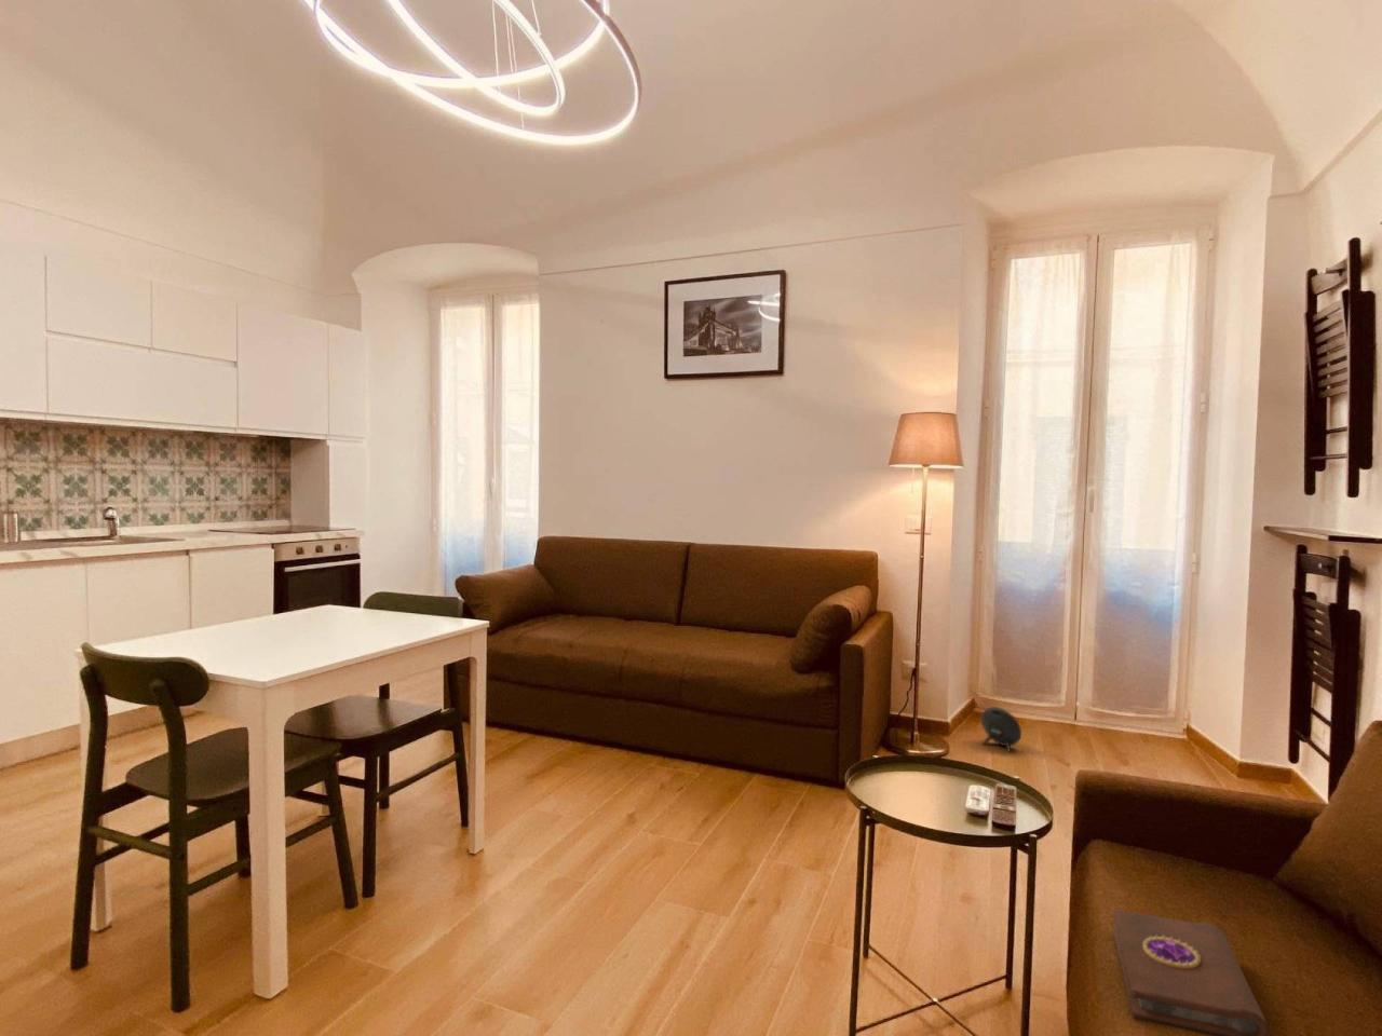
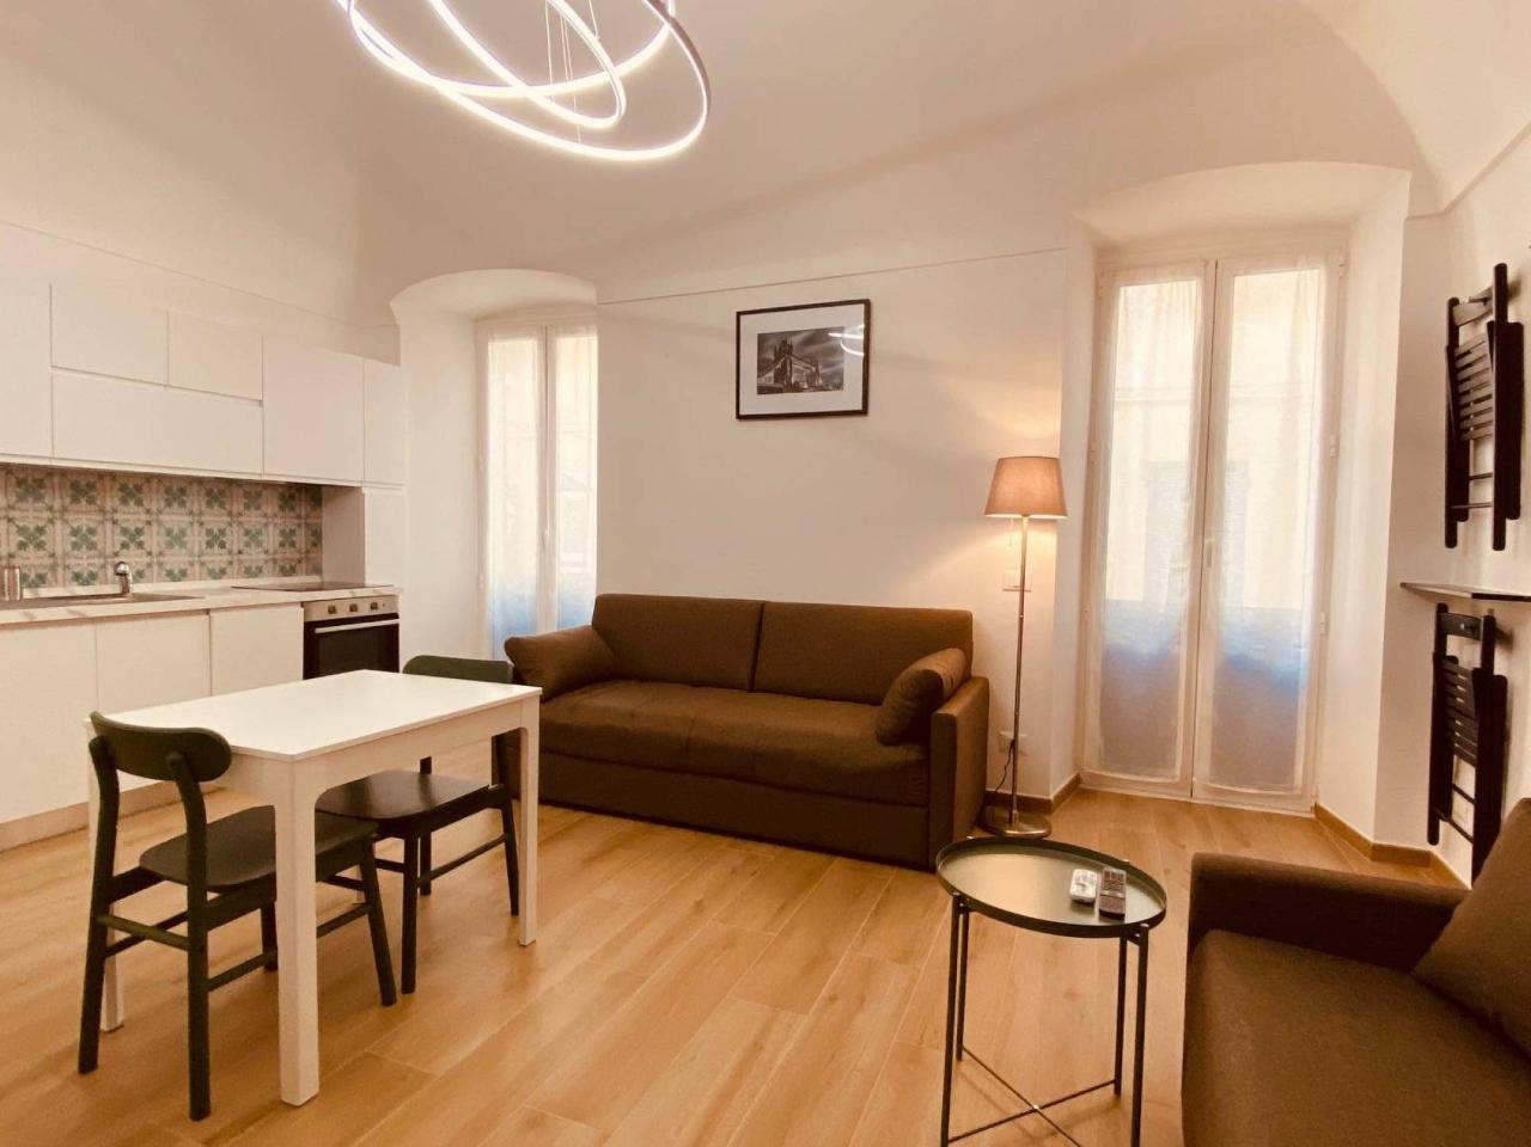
- book [1112,908,1272,1036]
- speaker [980,706,1023,753]
